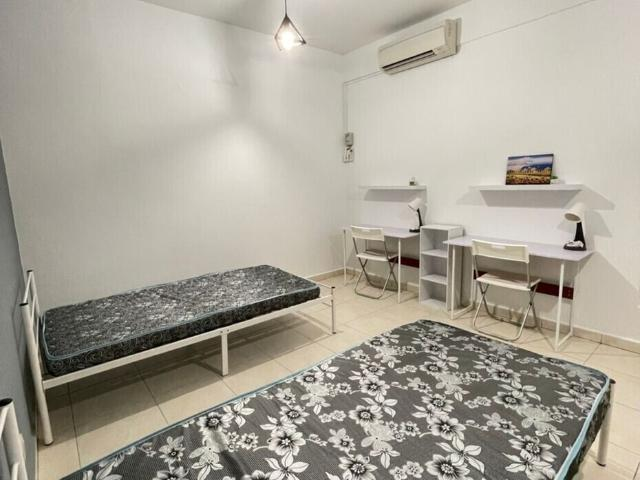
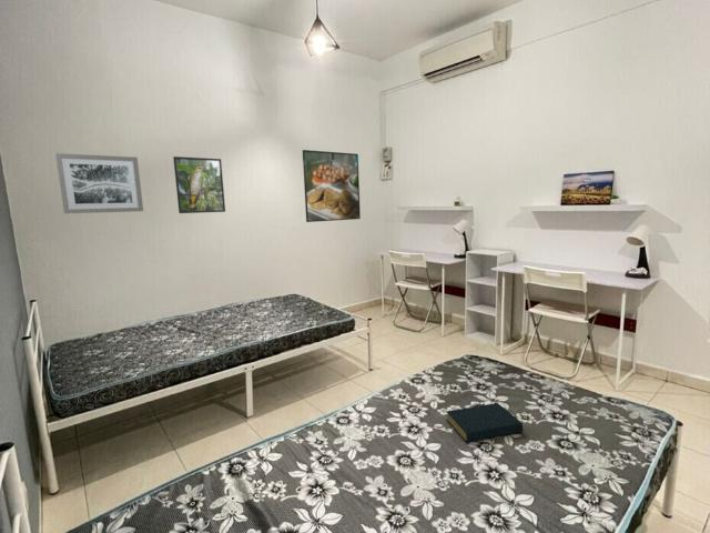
+ hardback book [445,402,524,443]
+ wall art [54,152,144,214]
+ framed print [172,155,226,214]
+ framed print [302,149,362,223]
